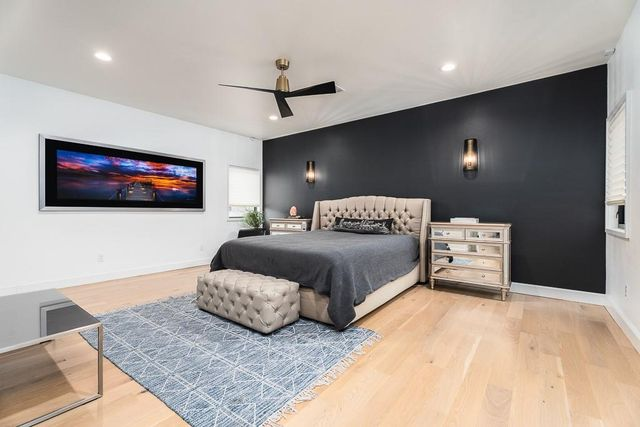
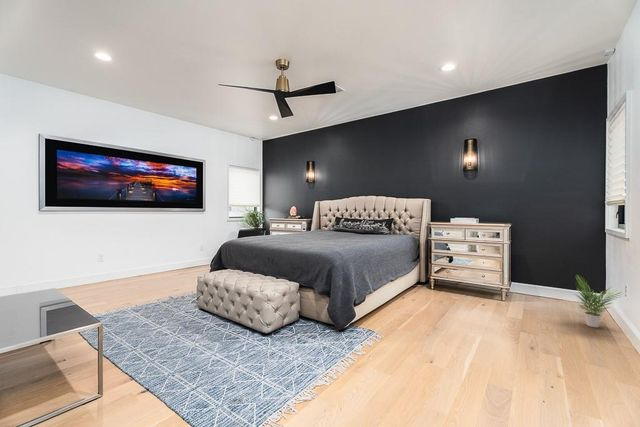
+ potted plant [570,274,623,329]
